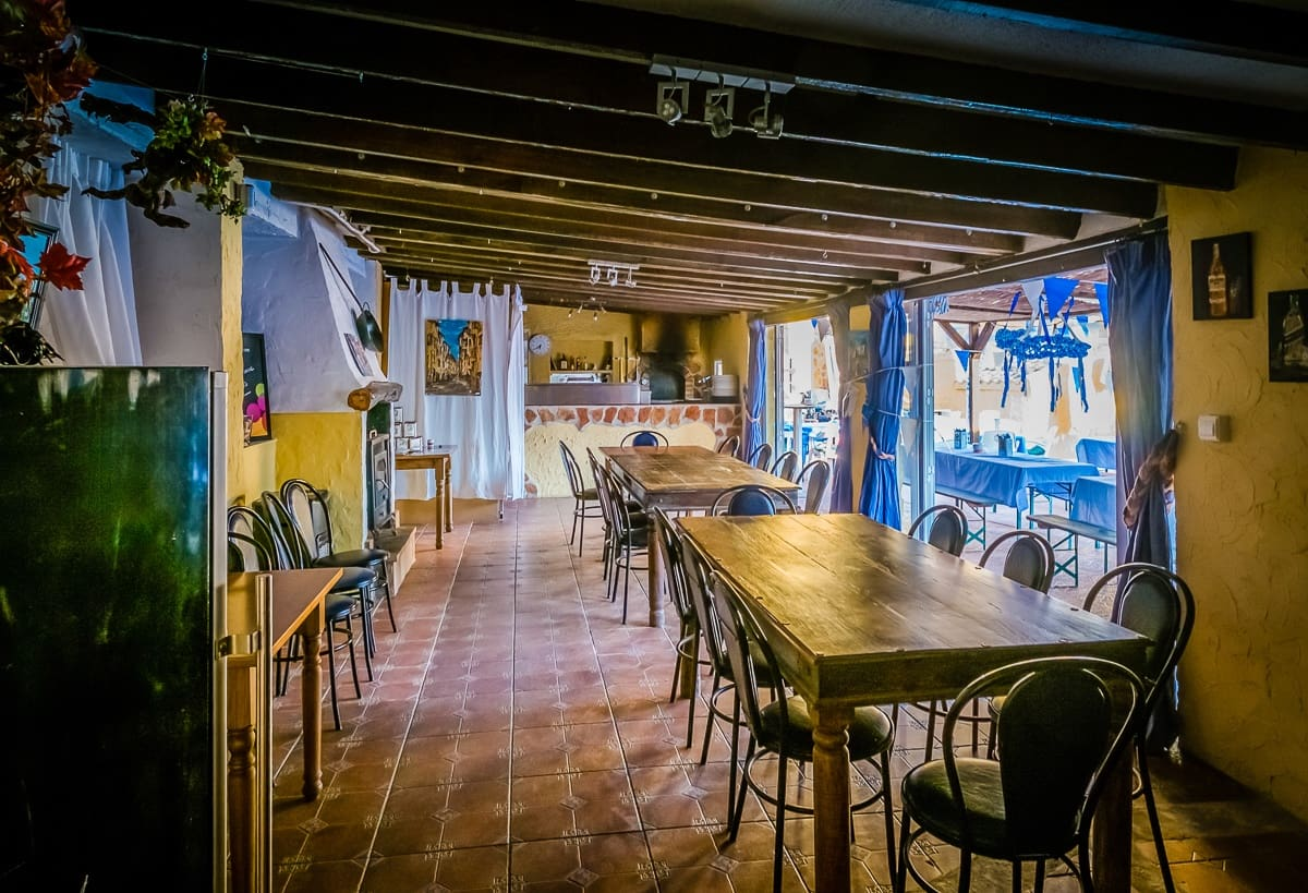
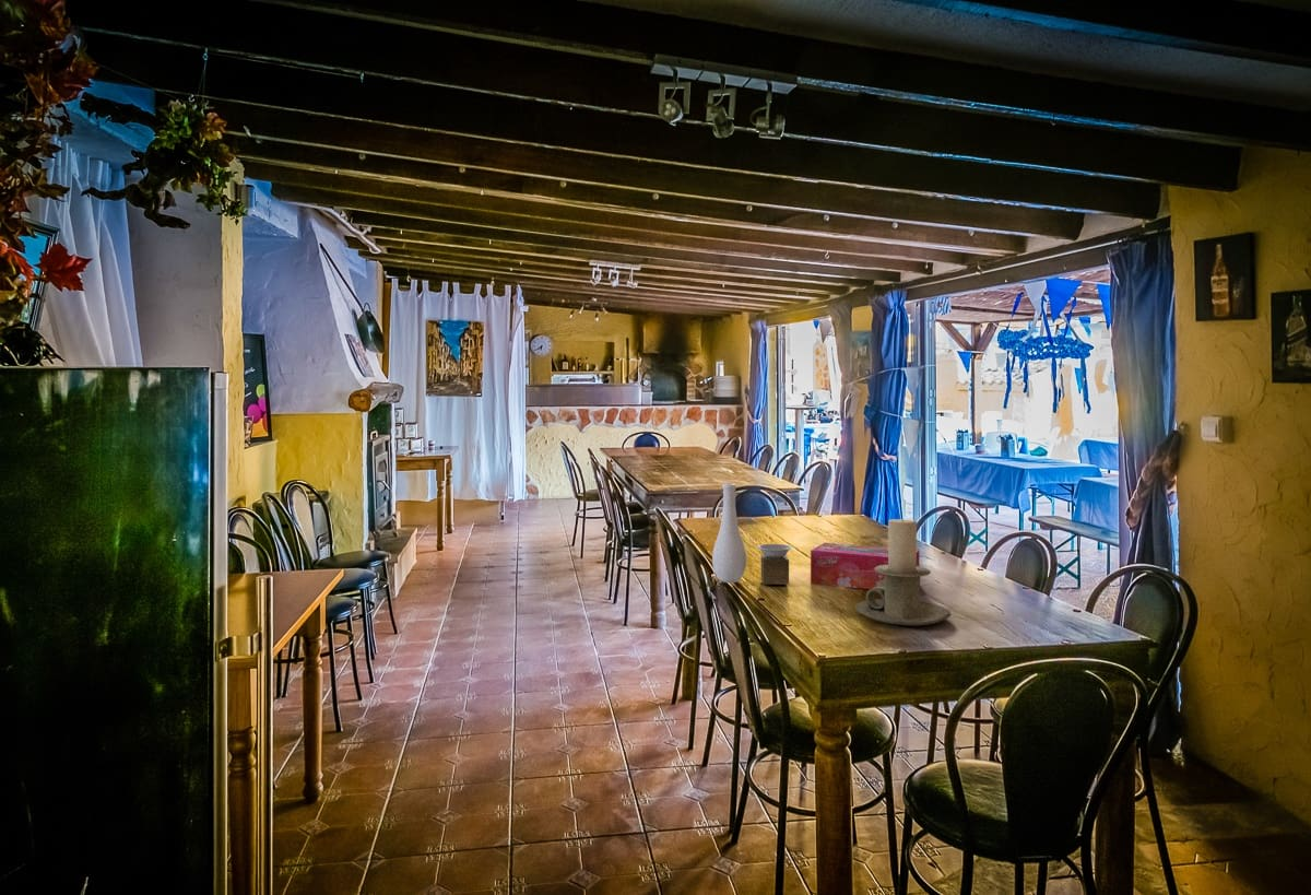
+ vase [711,483,793,586]
+ tissue box [810,542,920,590]
+ candle holder [854,518,952,627]
